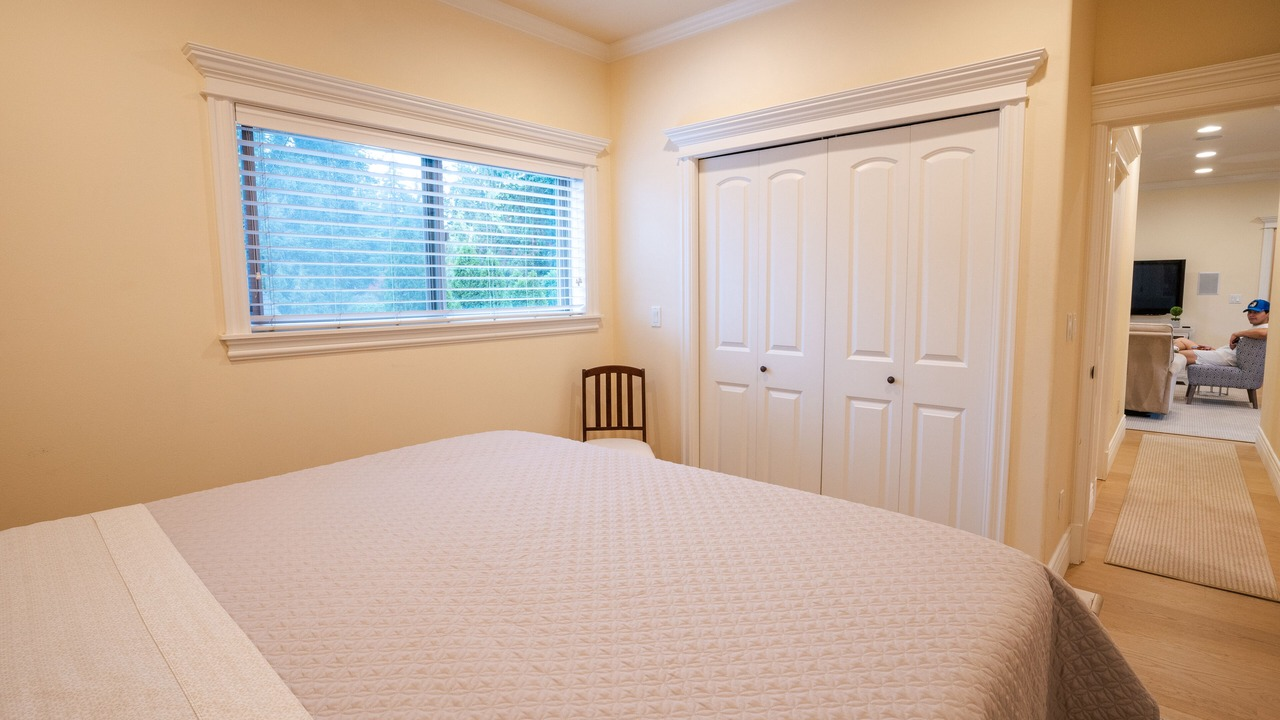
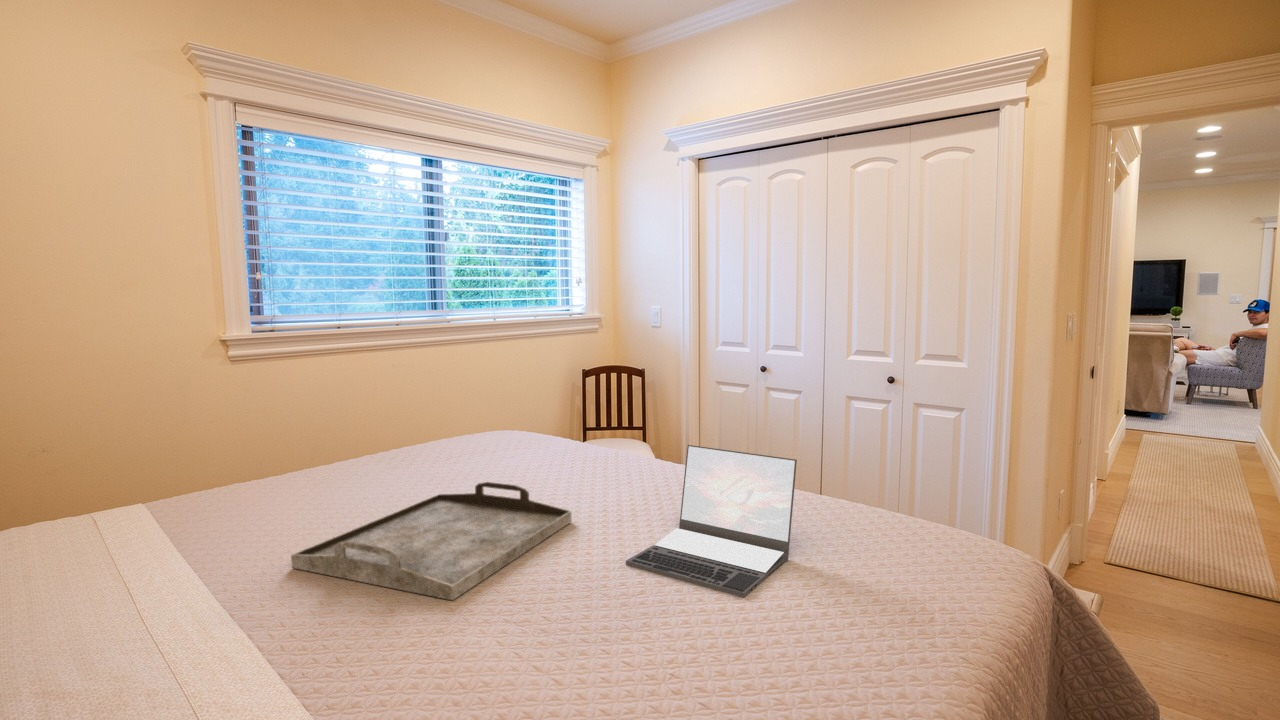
+ serving tray [290,481,573,601]
+ laptop [625,444,798,599]
